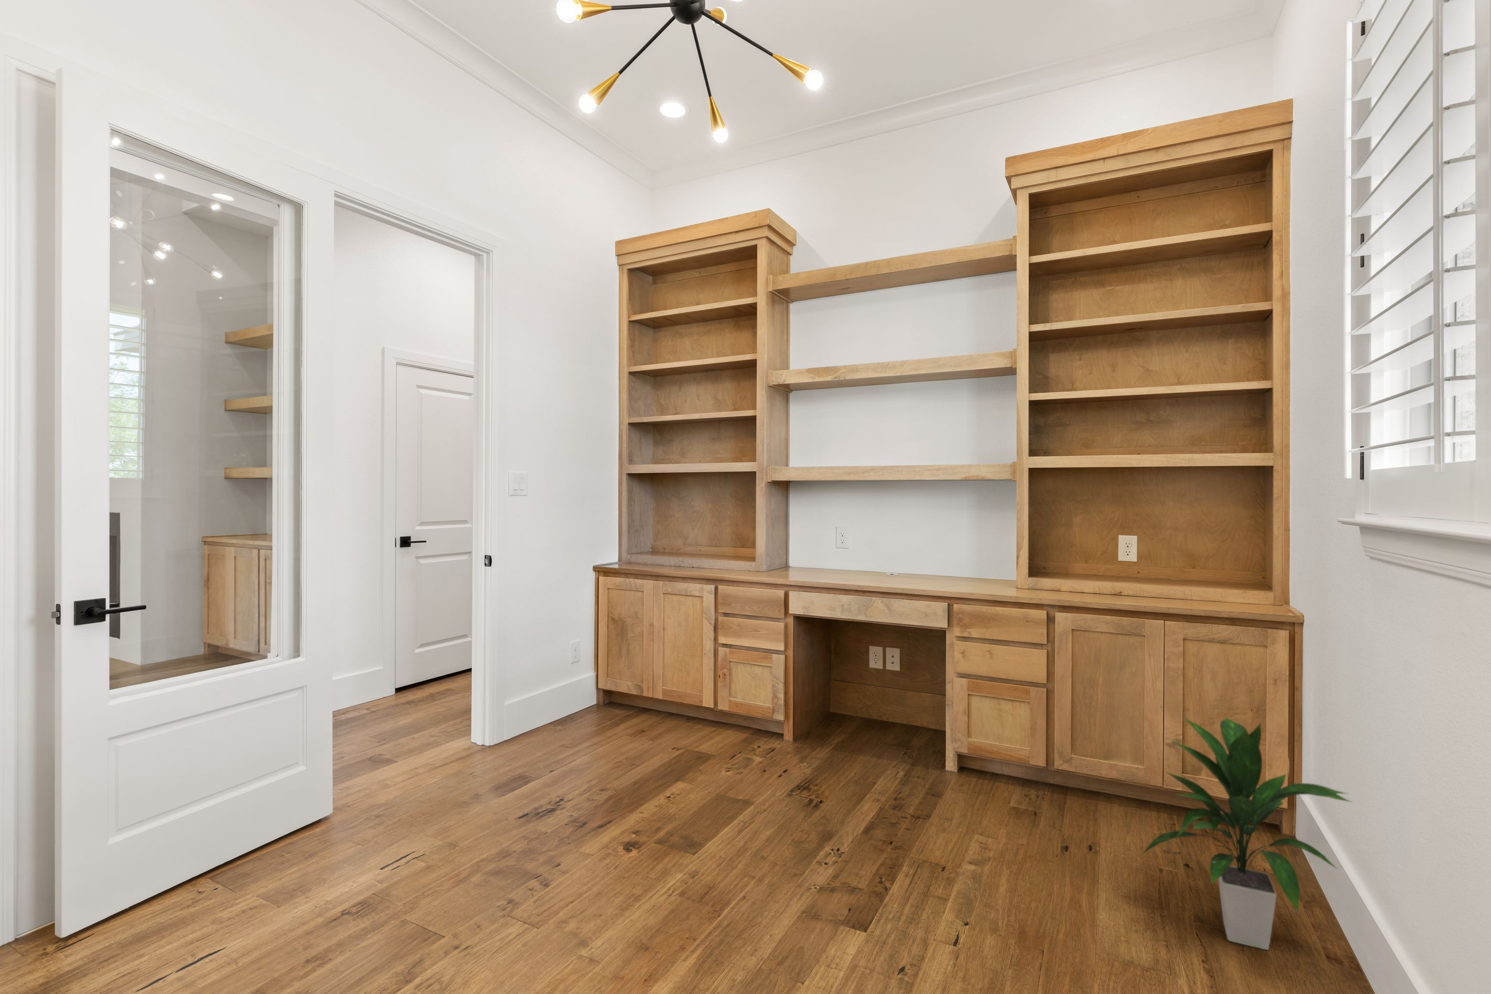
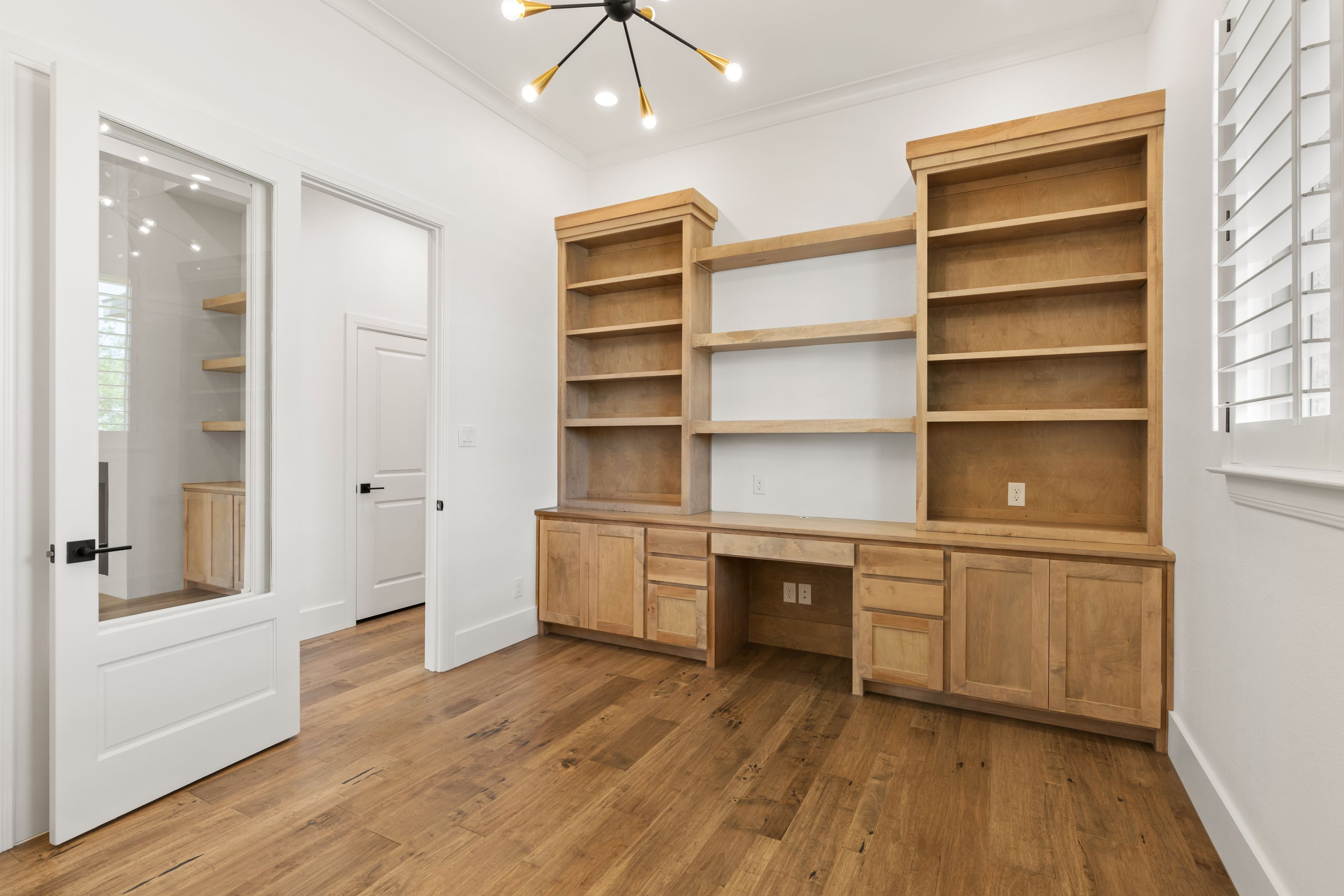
- indoor plant [1136,716,1353,951]
